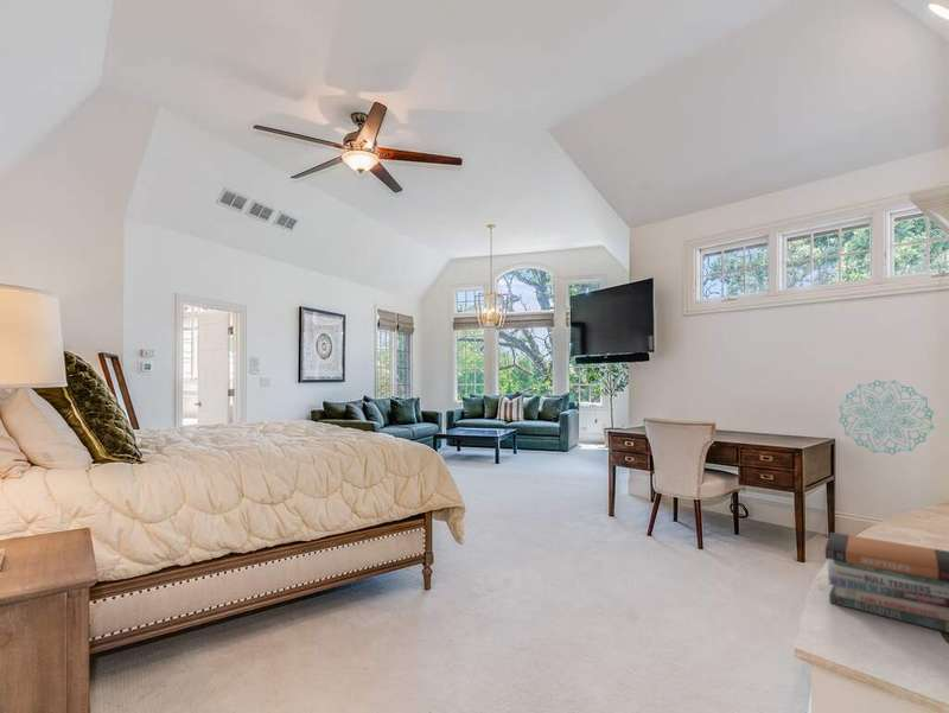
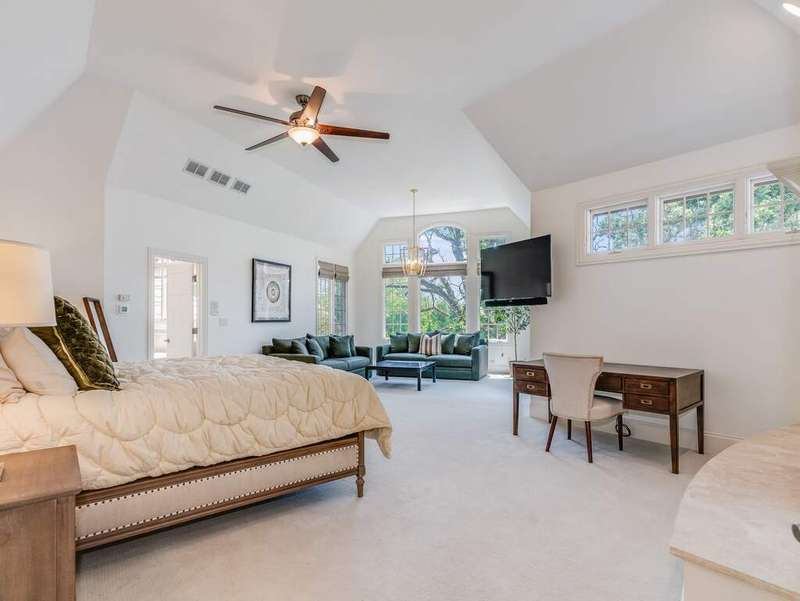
- book stack [824,531,949,634]
- wall decoration [837,378,936,456]
